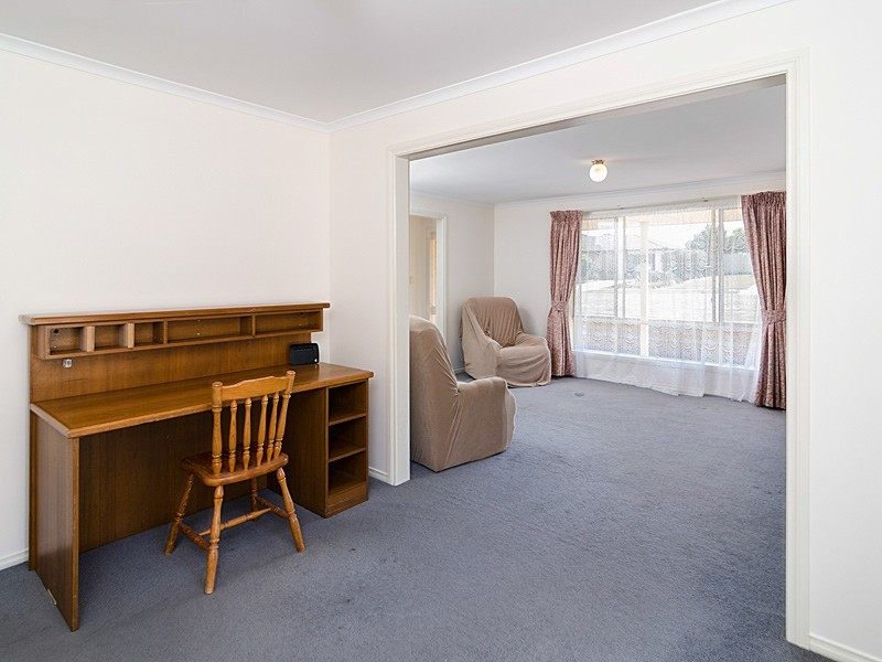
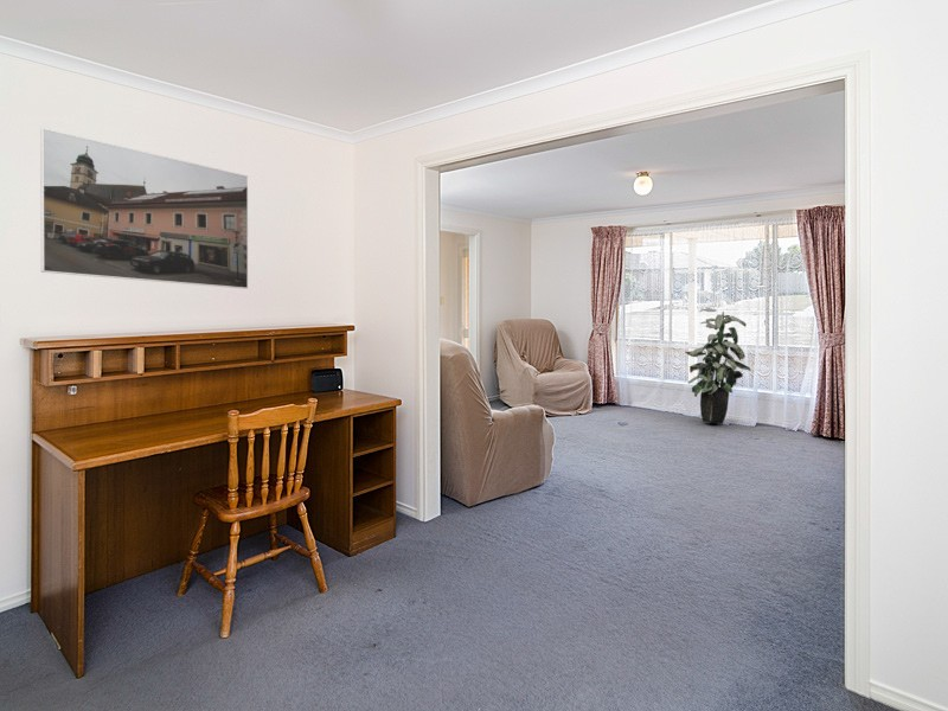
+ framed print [39,127,249,290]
+ indoor plant [684,307,752,425]
